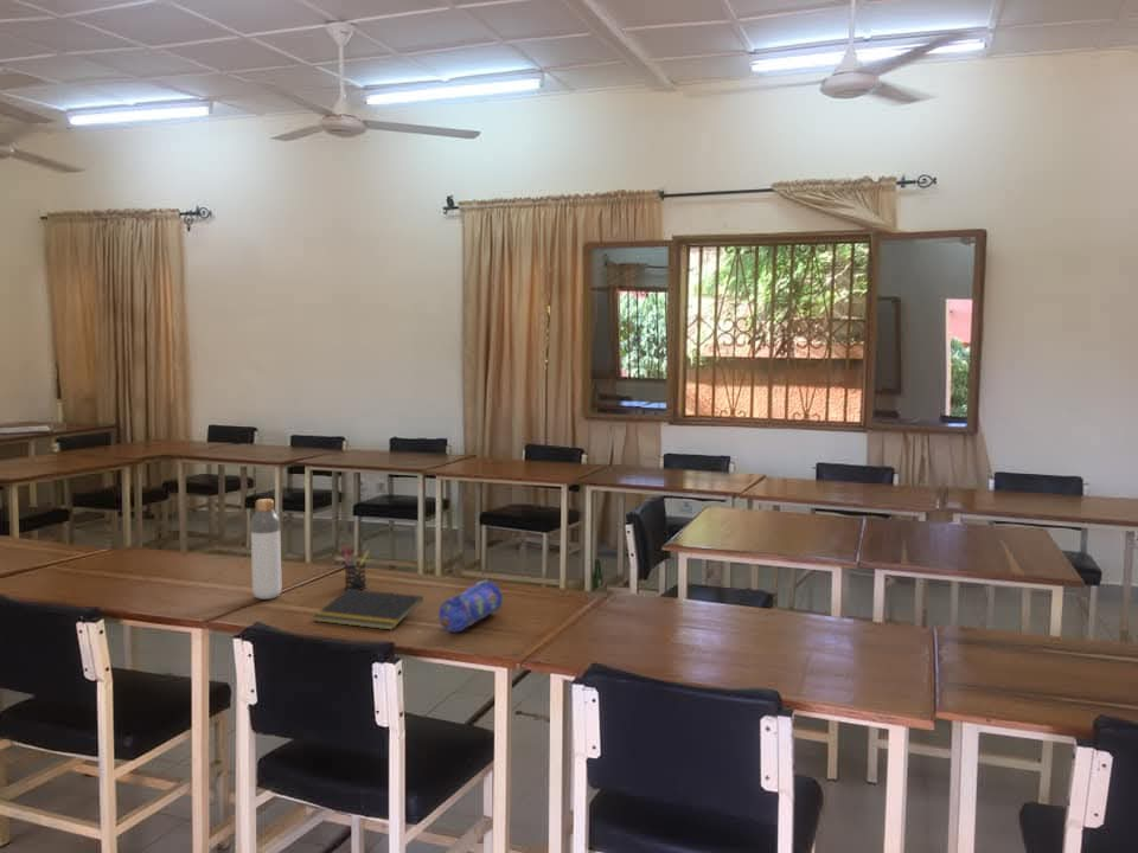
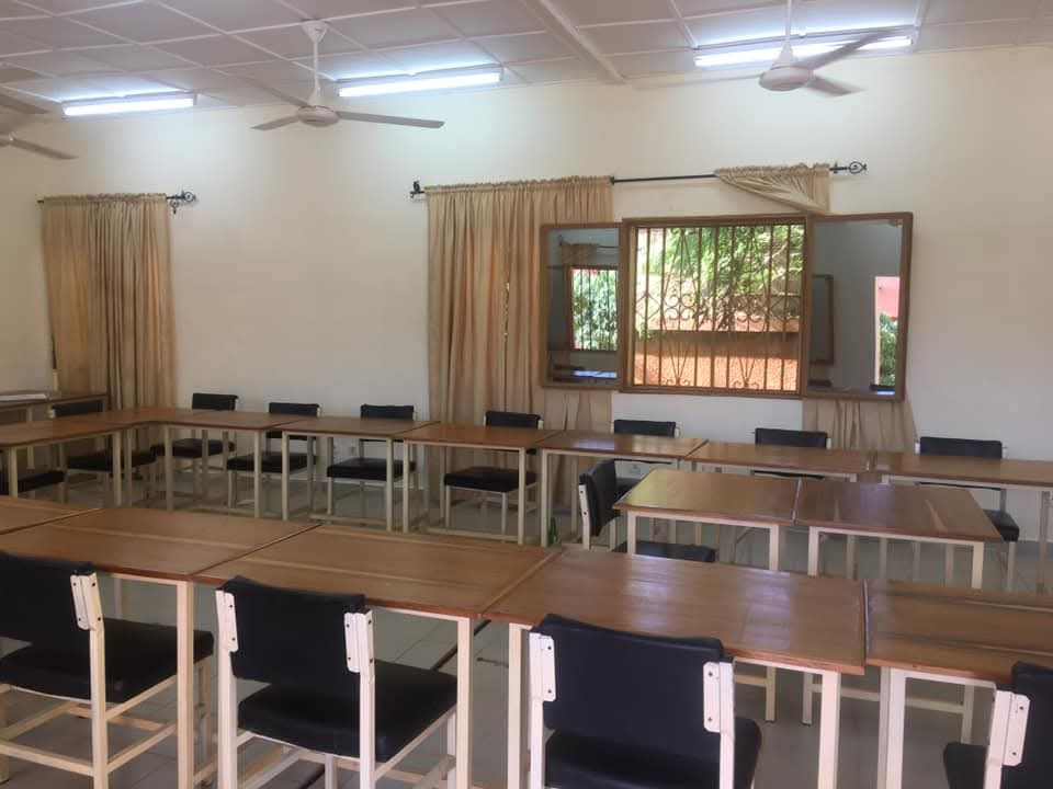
- pencil case [437,578,504,633]
- bottle [249,498,283,601]
- pen holder [340,545,370,590]
- notepad [312,589,424,631]
